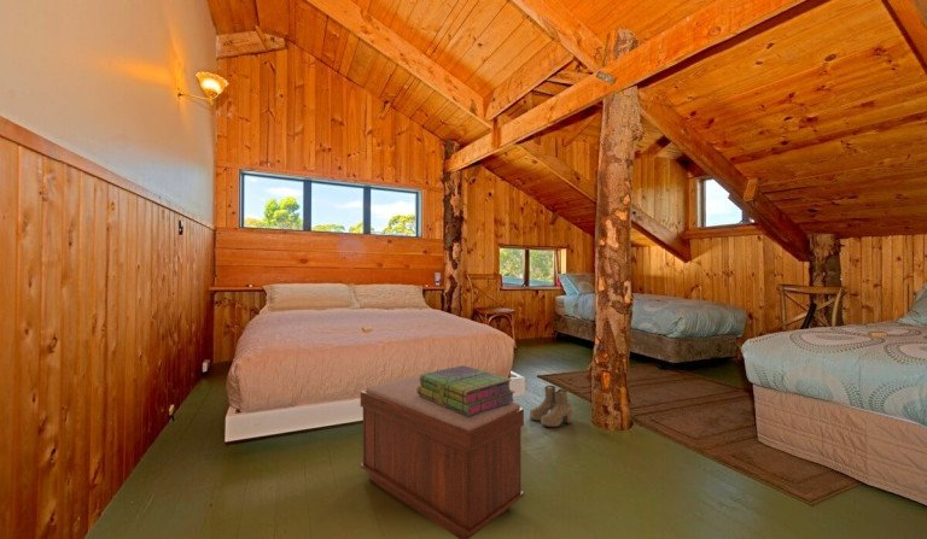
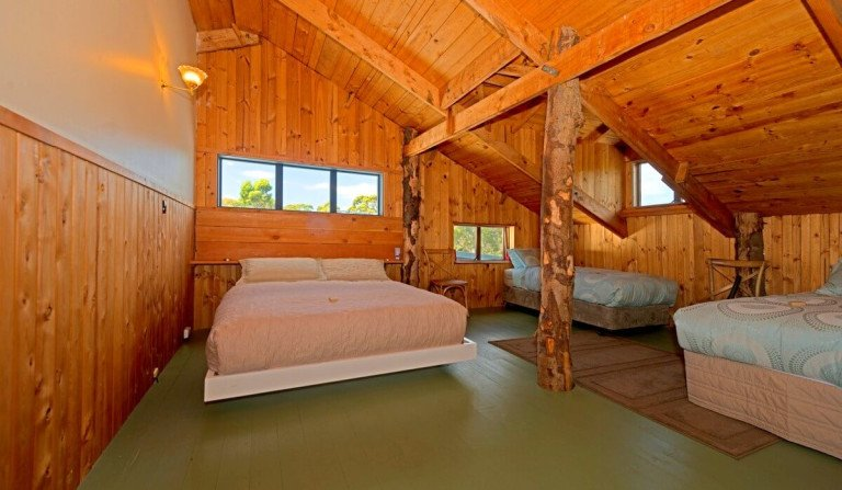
- bench [360,374,525,539]
- boots [529,385,573,428]
- stack of books [416,364,515,416]
